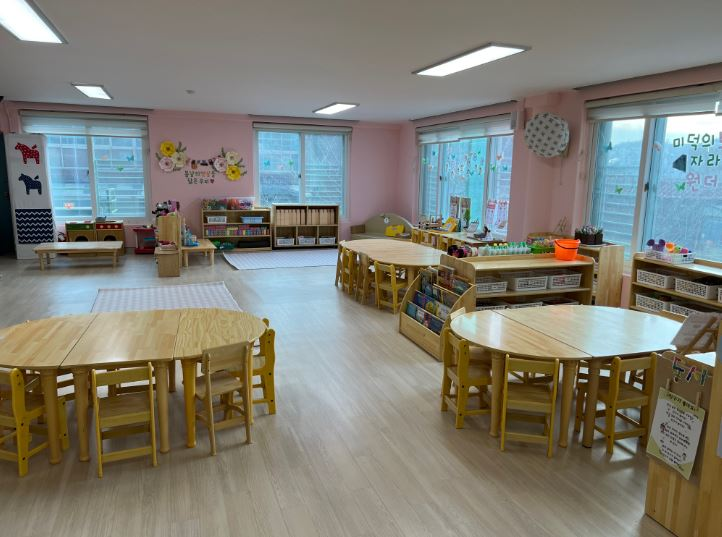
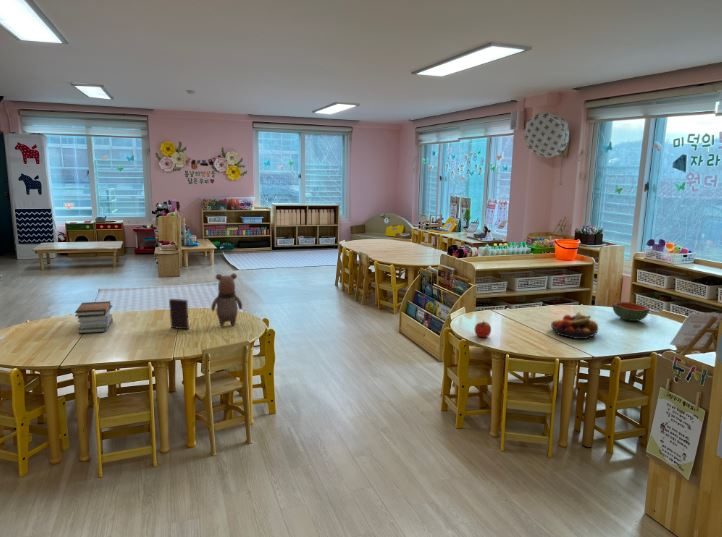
+ bowl [611,301,650,322]
+ teddy bear [210,272,243,327]
+ fruit bowl [550,311,599,340]
+ apple [474,320,492,339]
+ book [168,298,190,330]
+ book stack [74,300,114,334]
